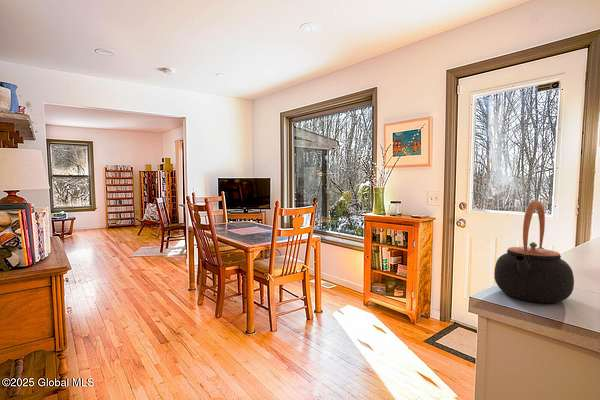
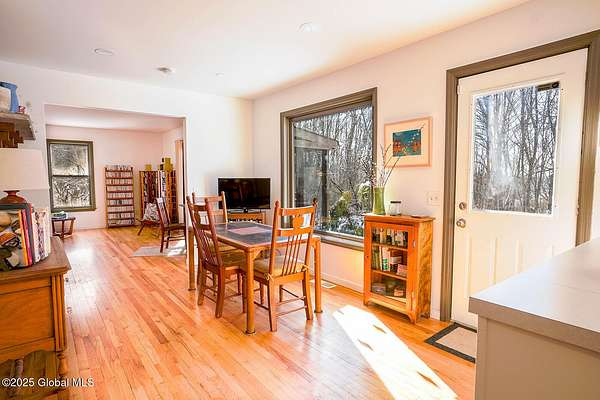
- teapot [493,200,575,304]
